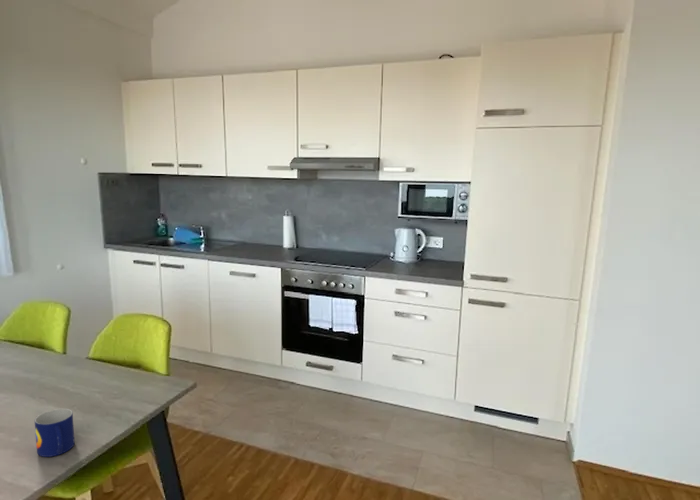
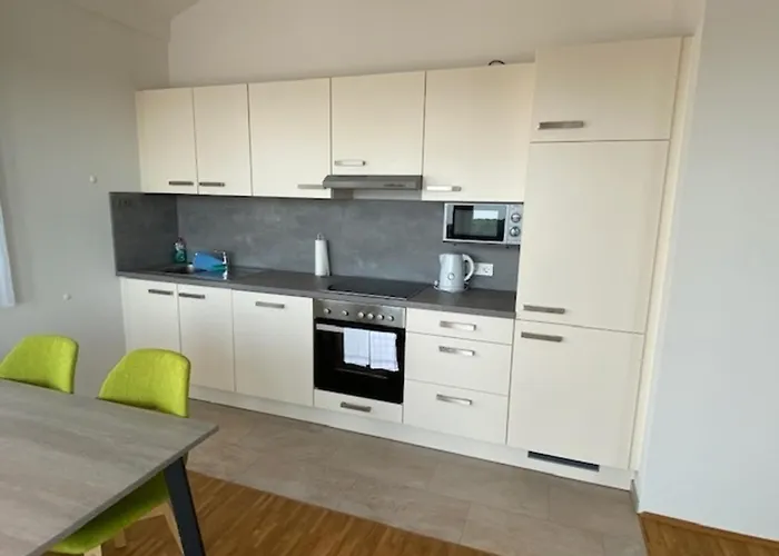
- mug [34,408,76,458]
